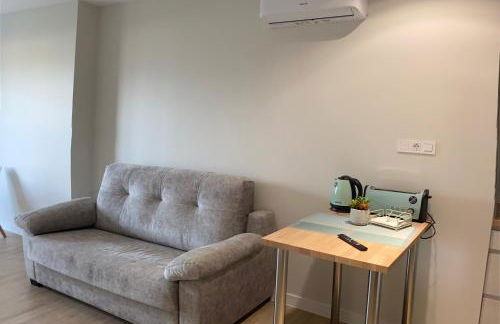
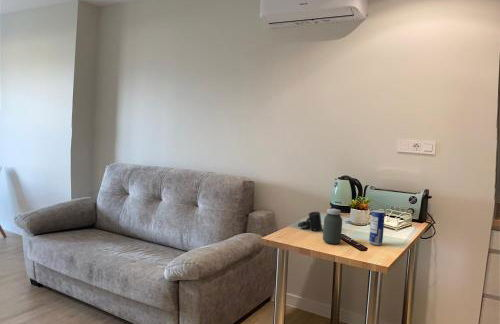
+ coffee mug [297,211,323,231]
+ beverage can [368,209,386,246]
+ jar [322,208,343,245]
